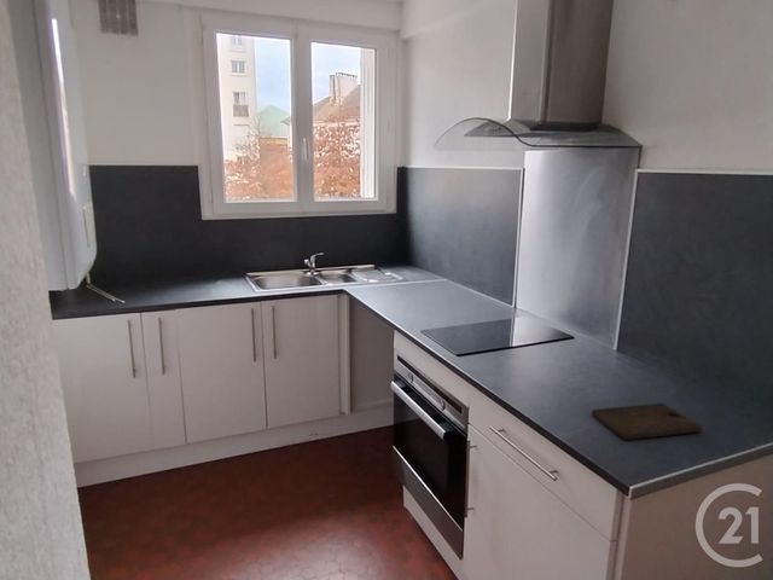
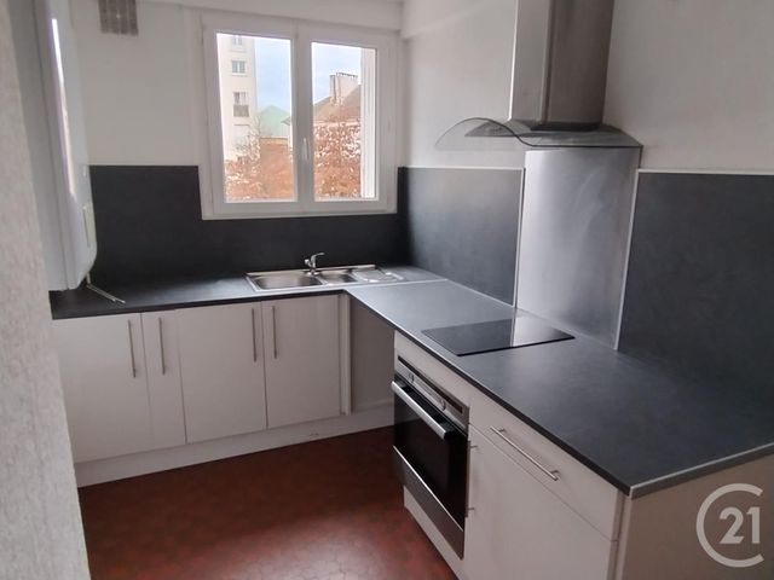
- cutting board [591,402,703,441]
